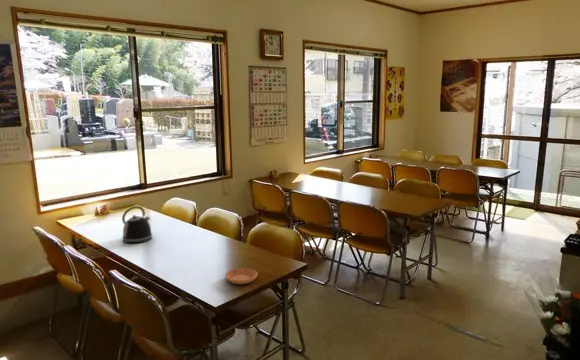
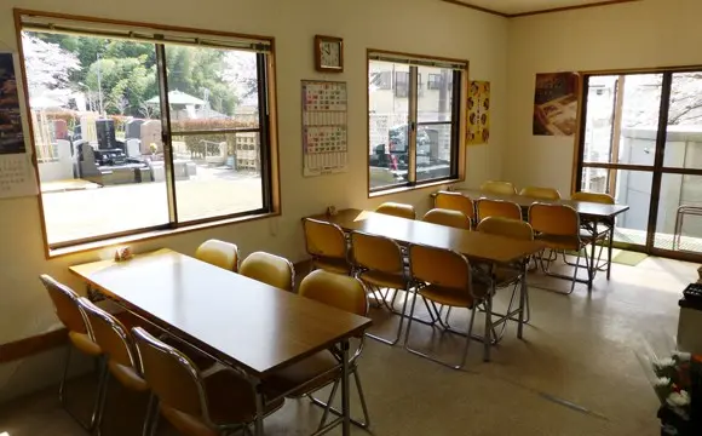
- saucer [224,267,258,285]
- kettle [121,205,153,244]
